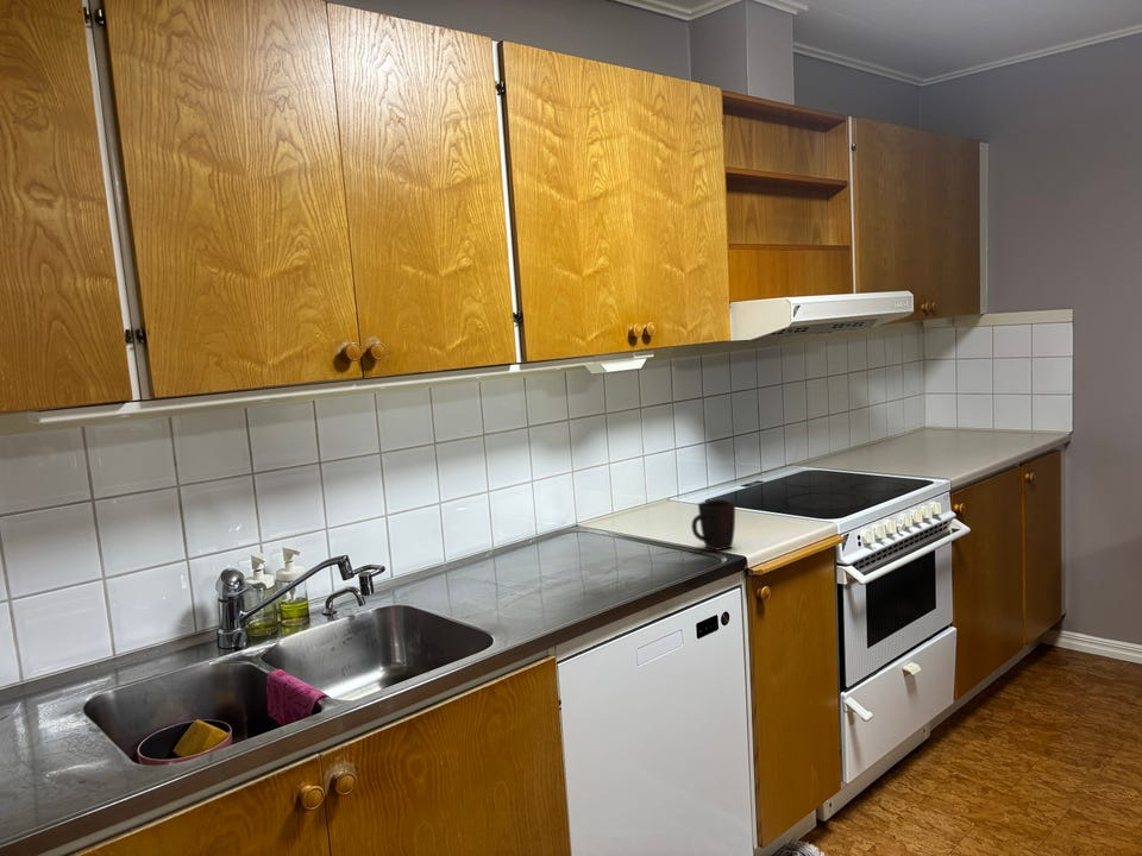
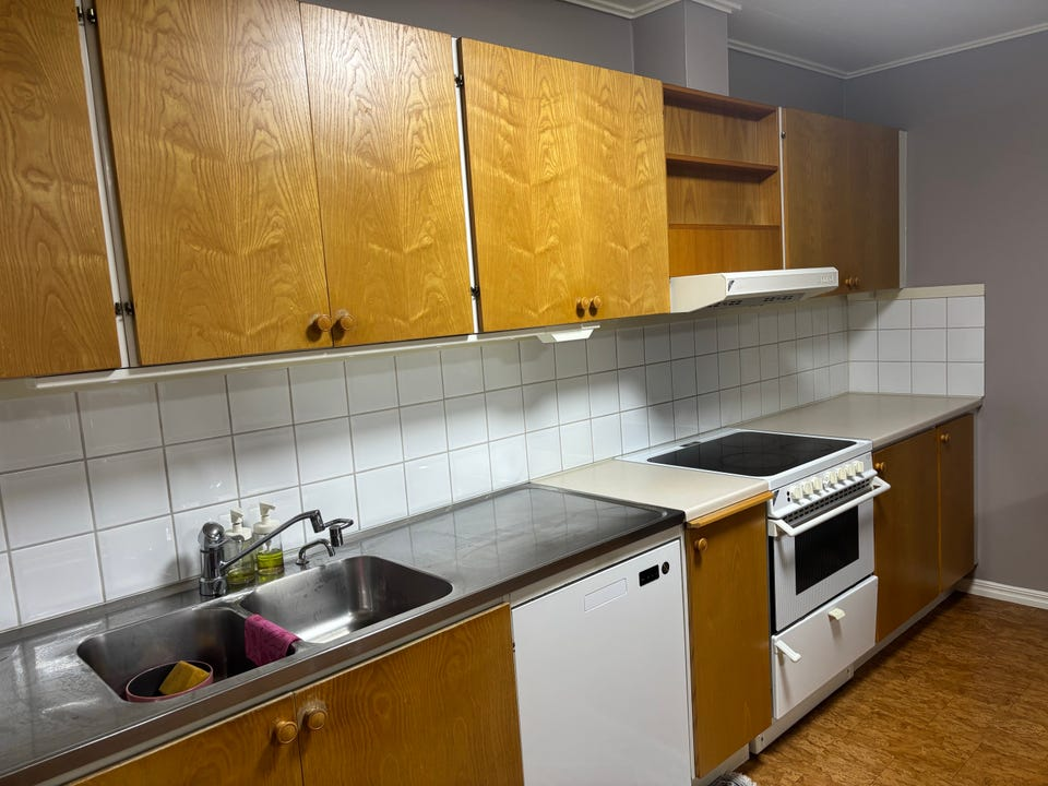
- mug [690,498,736,552]
